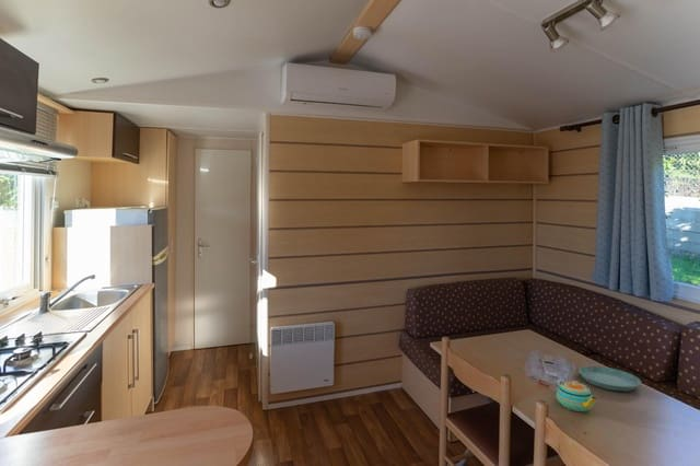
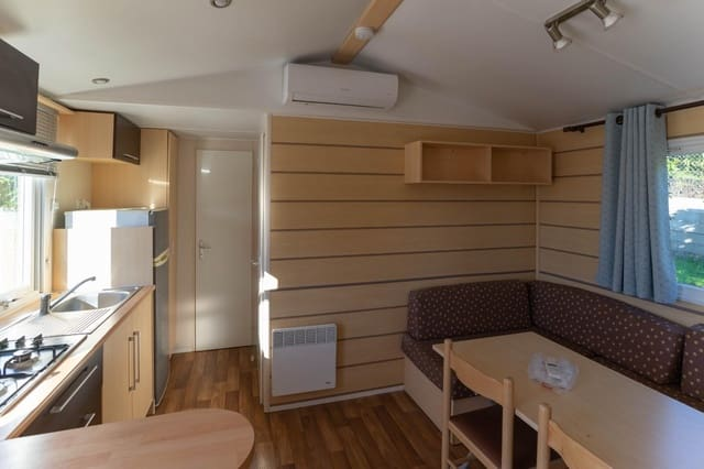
- saucer [578,365,642,392]
- teapot [556,380,597,412]
